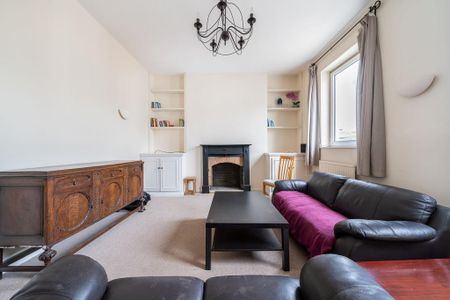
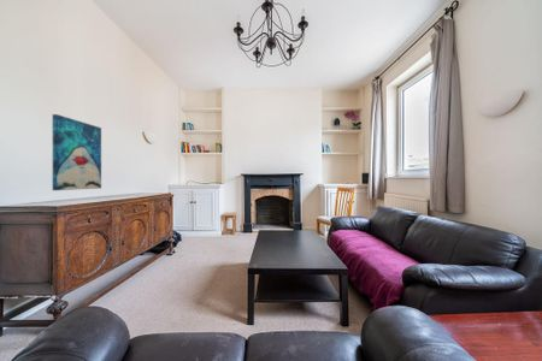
+ wall art [52,113,102,191]
